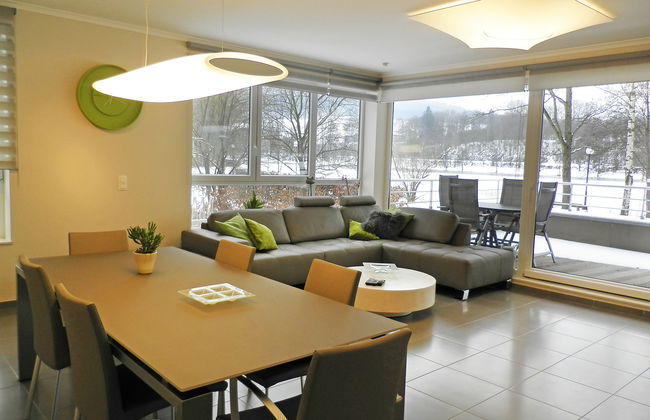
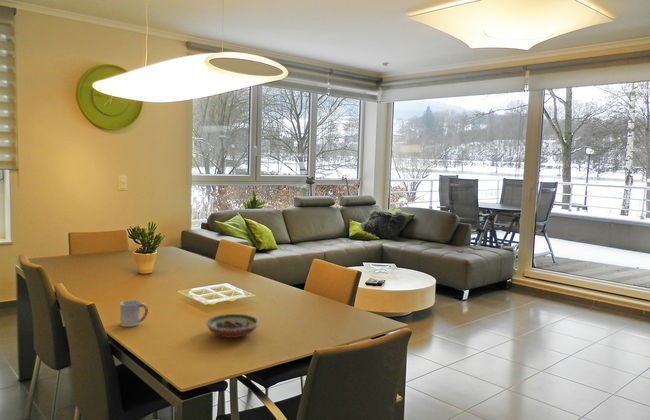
+ cup [119,299,149,328]
+ decorative bowl [205,313,260,339]
